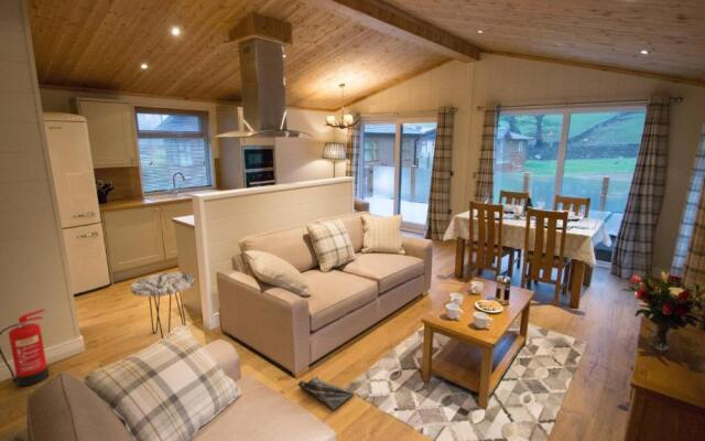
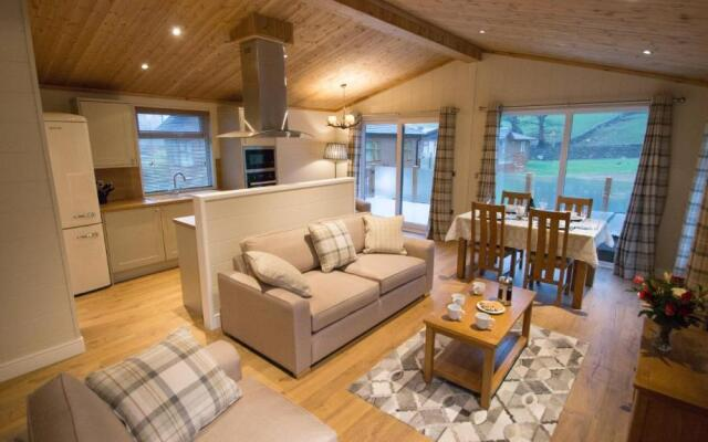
- side table [130,271,196,340]
- fire extinguisher [0,308,50,387]
- bag [296,376,355,411]
